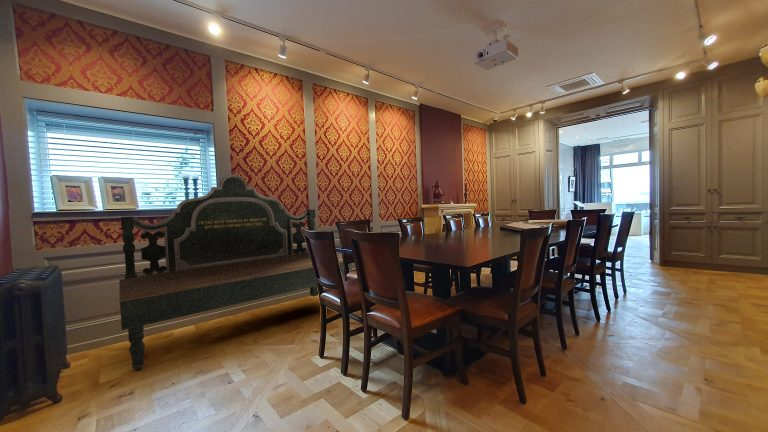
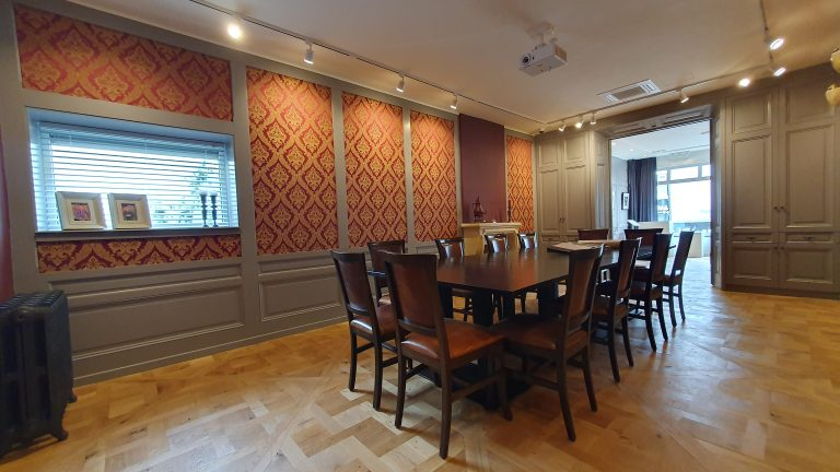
- bench [118,174,353,371]
